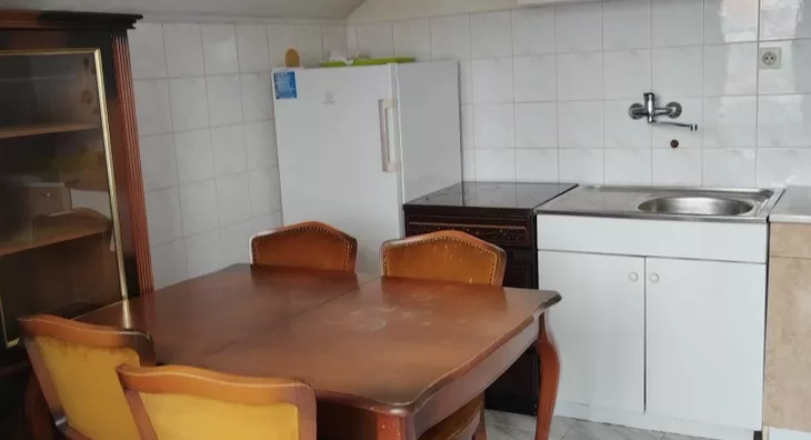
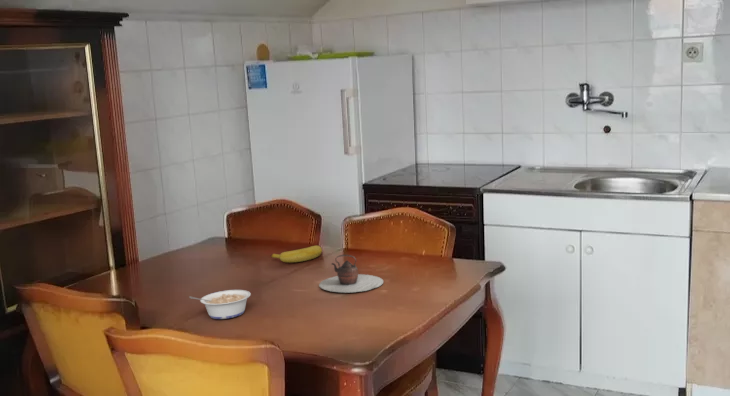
+ legume [188,289,252,320]
+ teapot [318,254,384,293]
+ banana [269,245,323,263]
